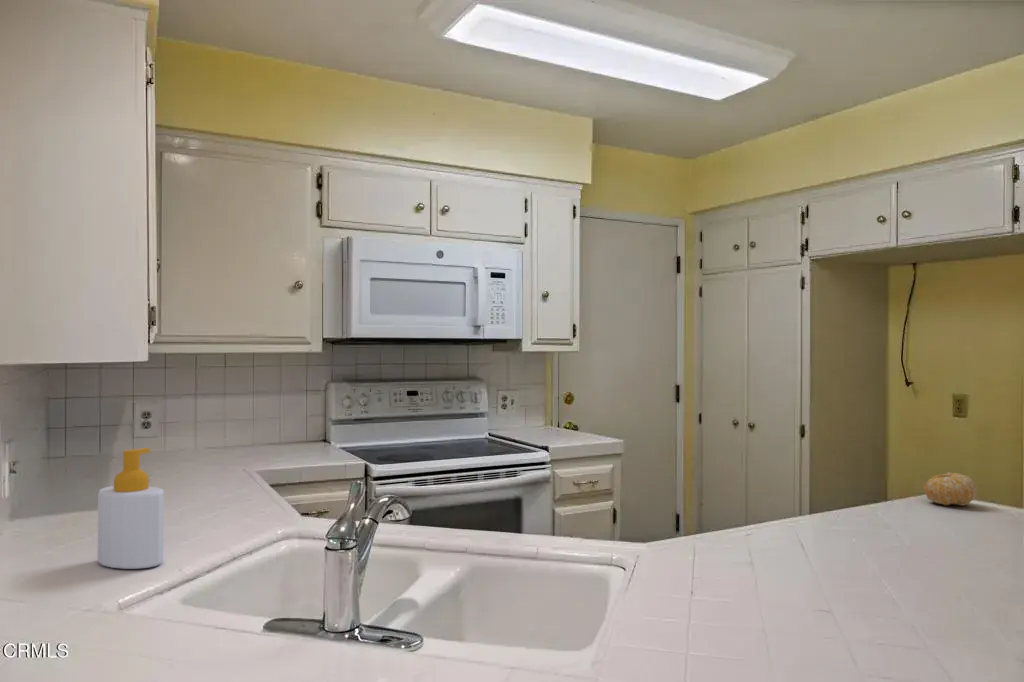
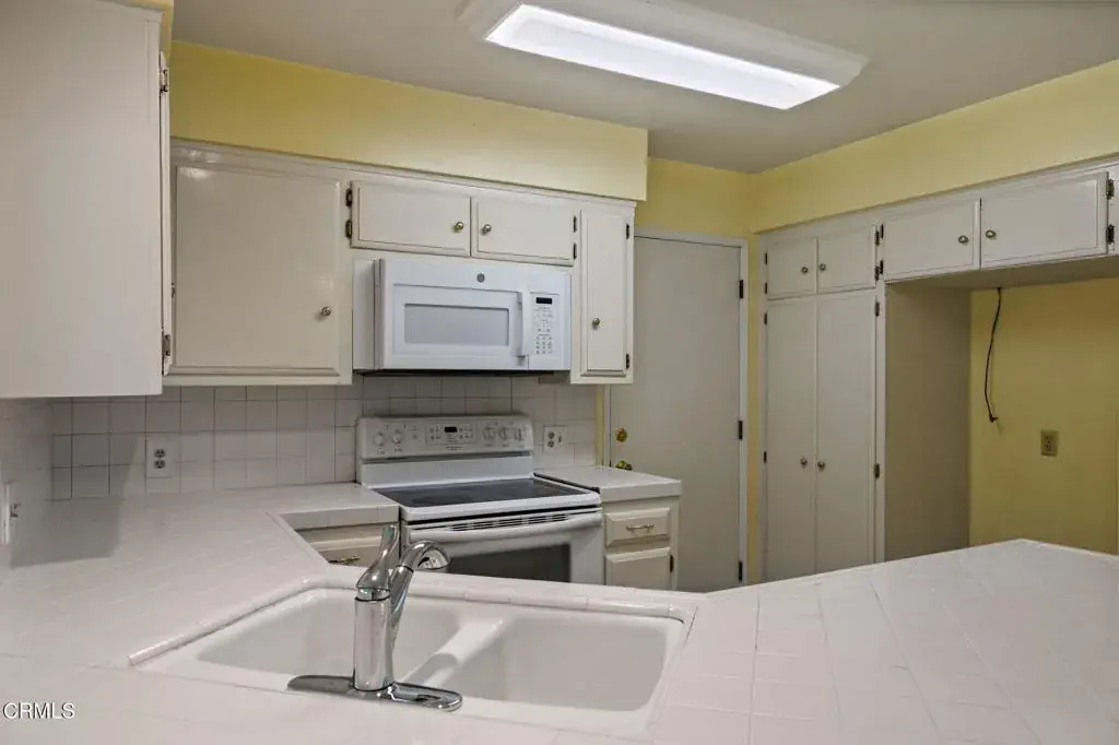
- soap bottle [97,447,165,570]
- fruit [923,472,978,506]
